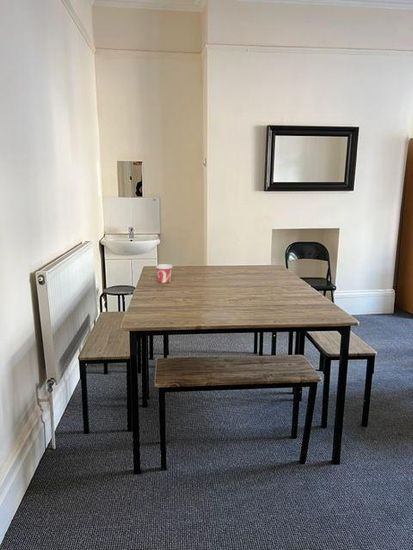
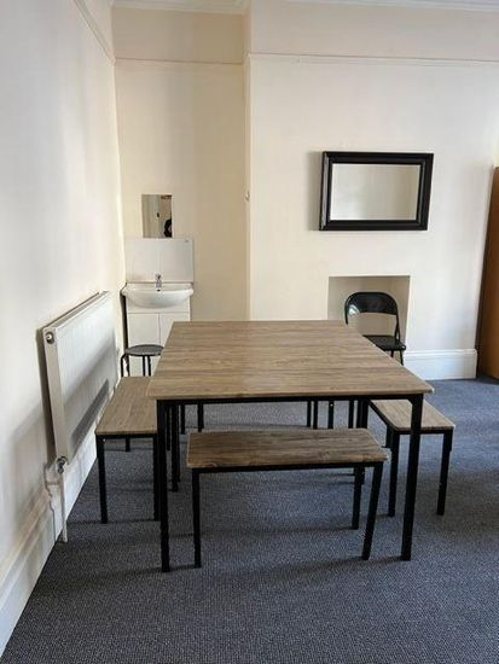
- cup [155,263,174,284]
